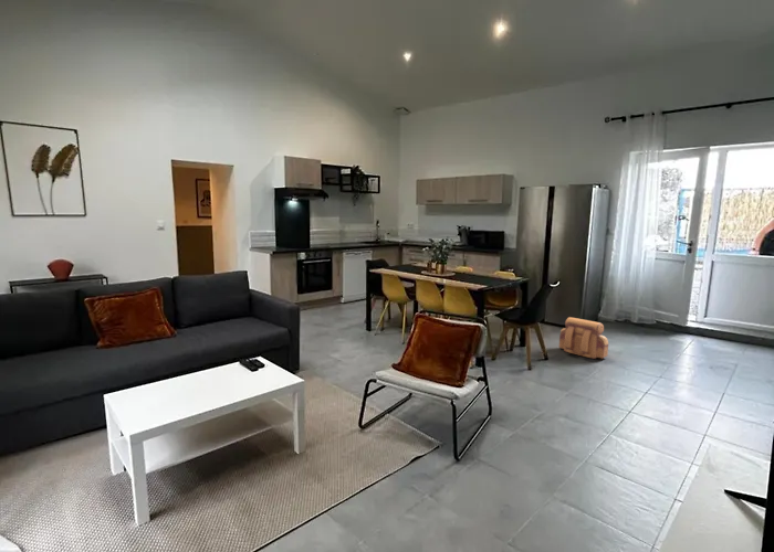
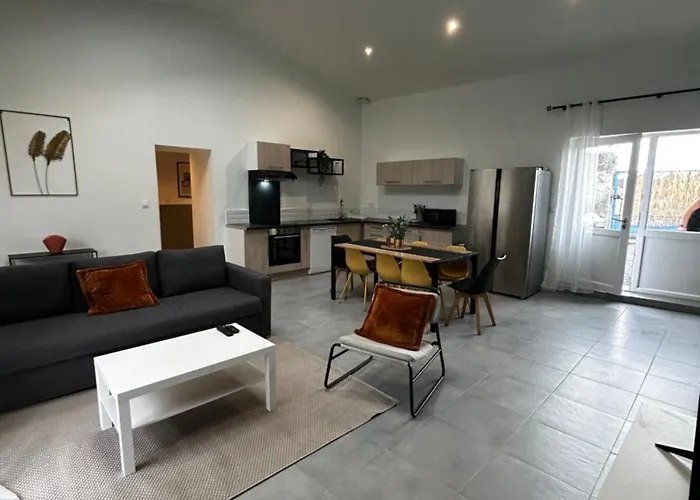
- backpack [558,316,609,360]
